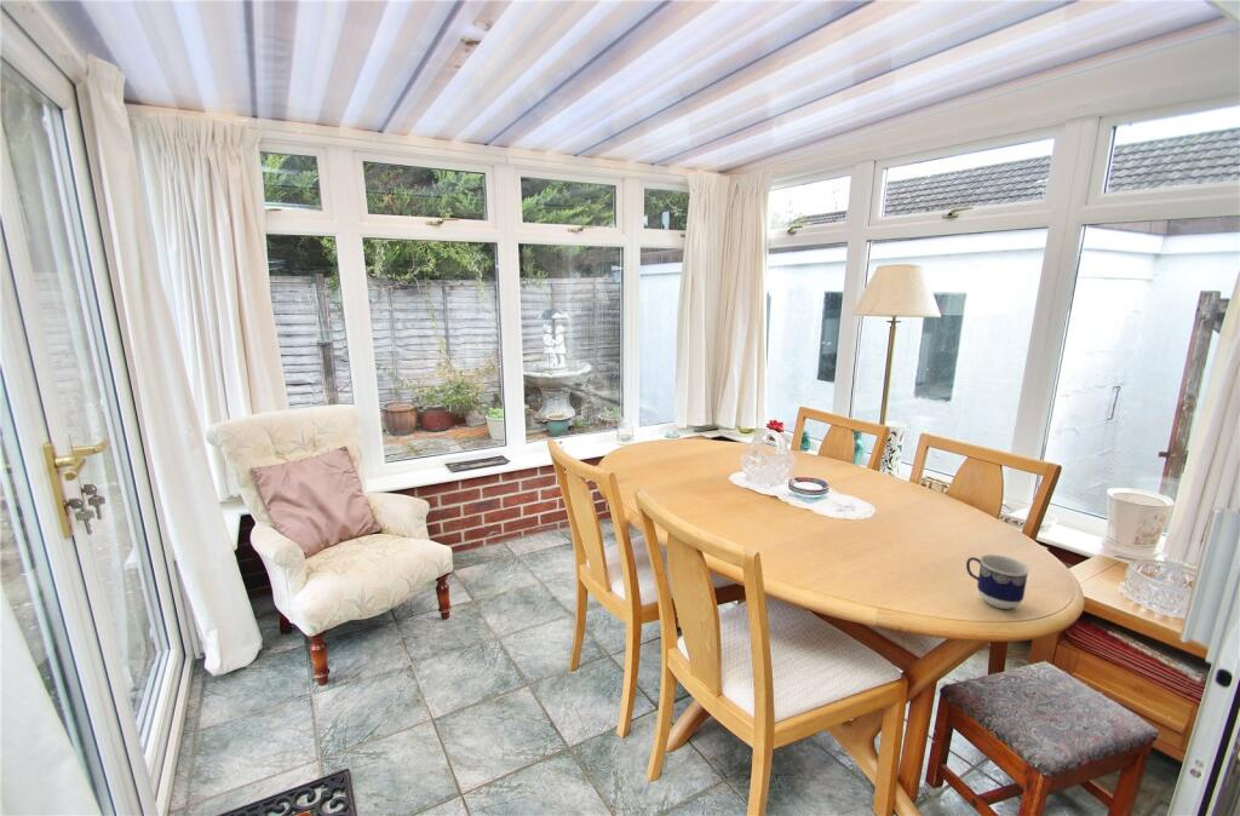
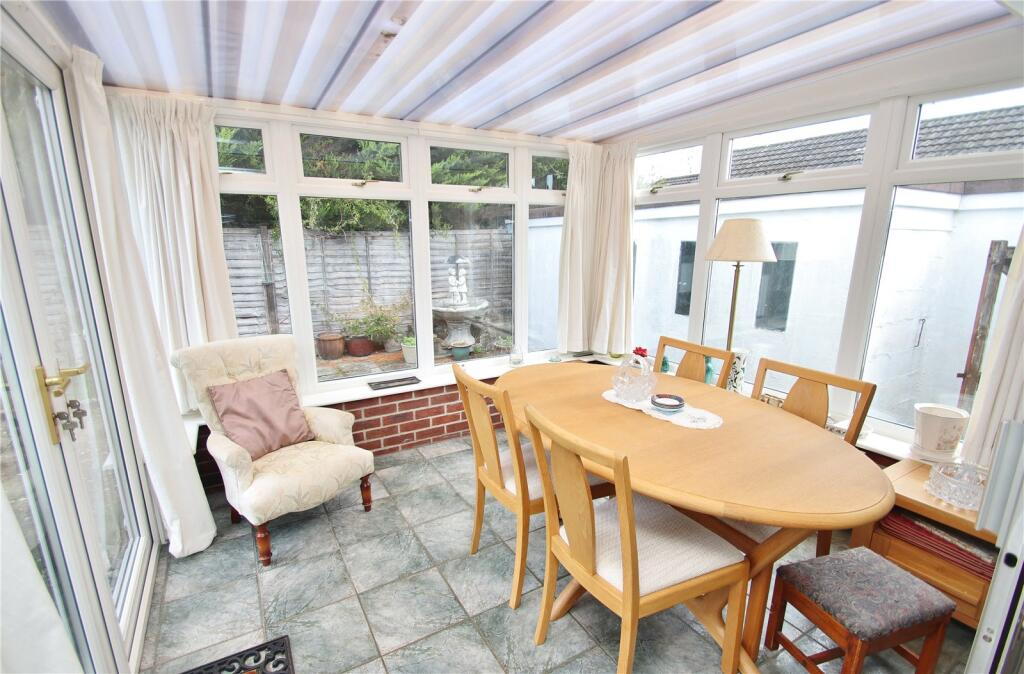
- cup [965,553,1031,610]
